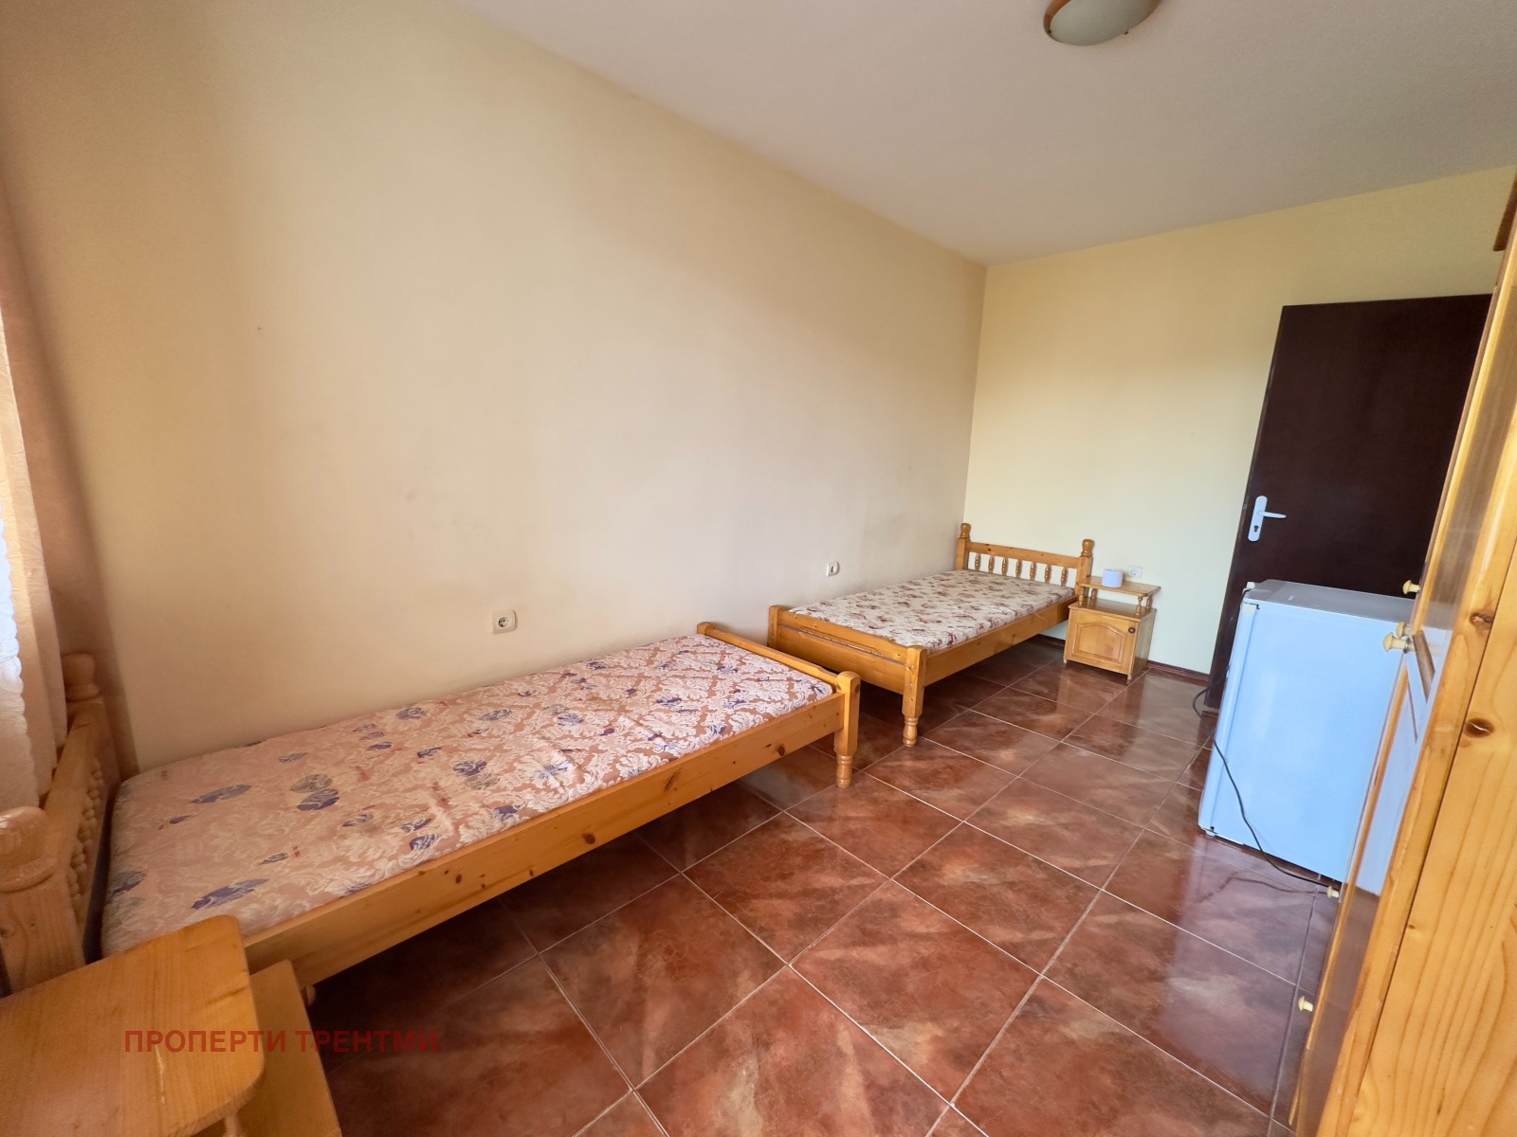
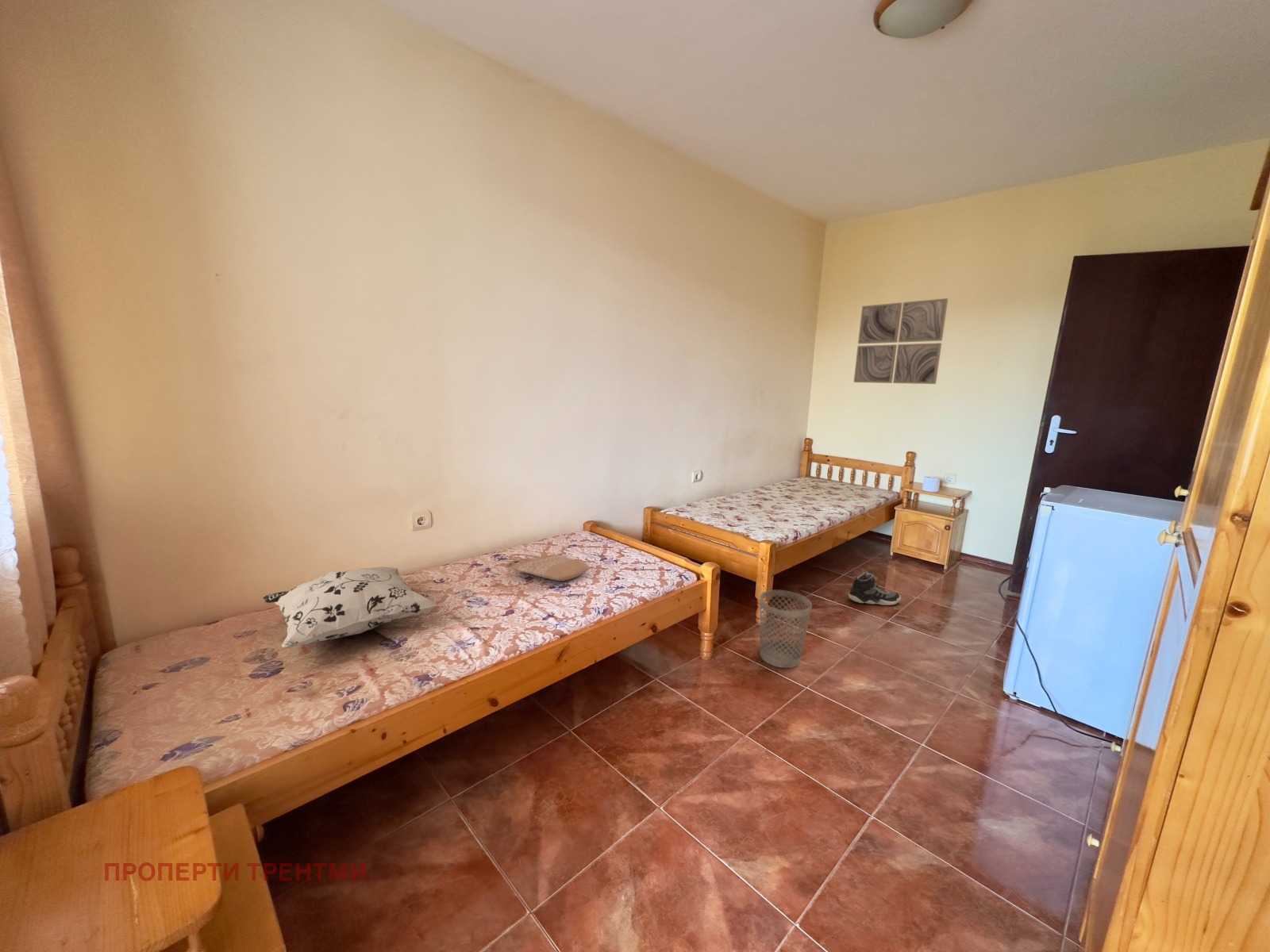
+ wastebasket [759,589,813,669]
+ sneaker [848,571,902,606]
+ decorative pillow [262,566,439,649]
+ shopping bag [508,553,590,582]
+ wall art [853,298,949,385]
